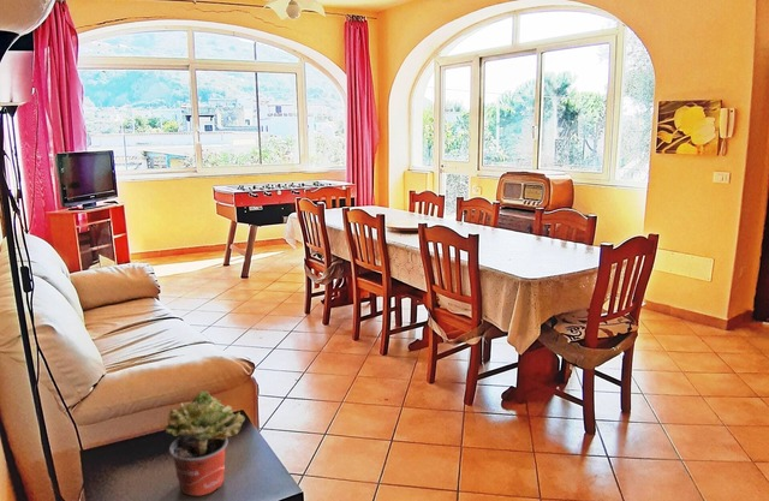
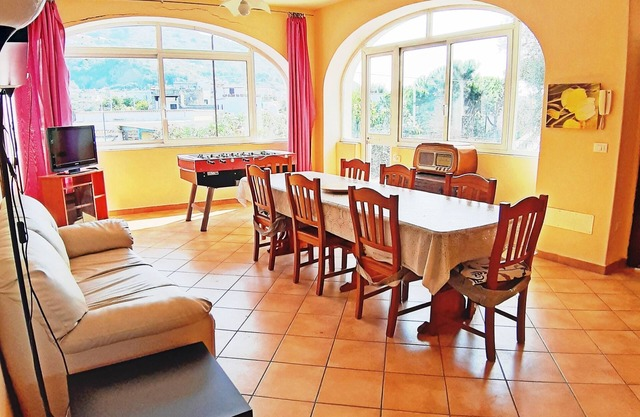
- potted plant [165,390,246,497]
